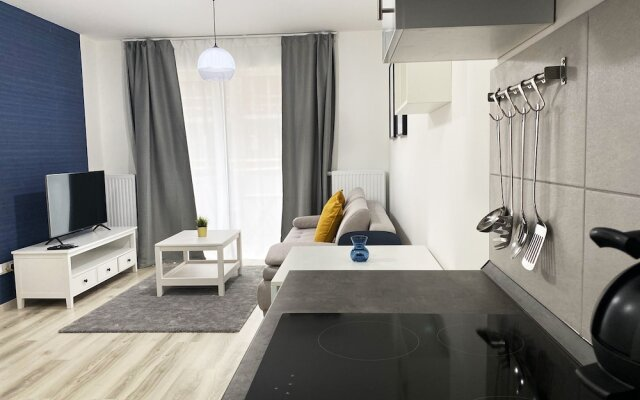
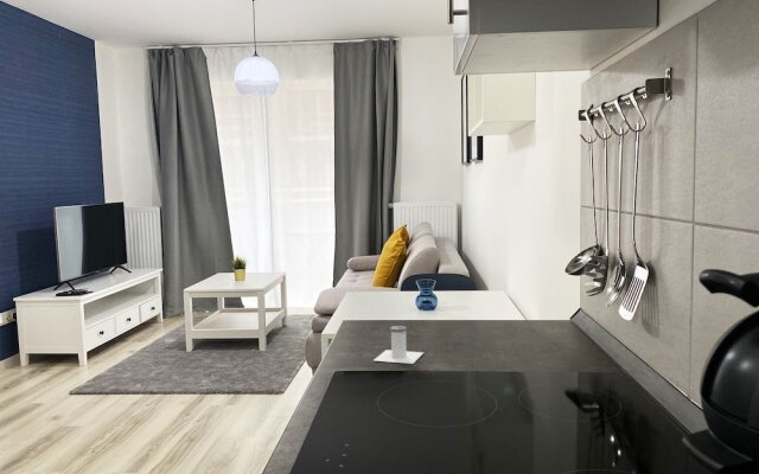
+ salt shaker [374,325,425,365]
